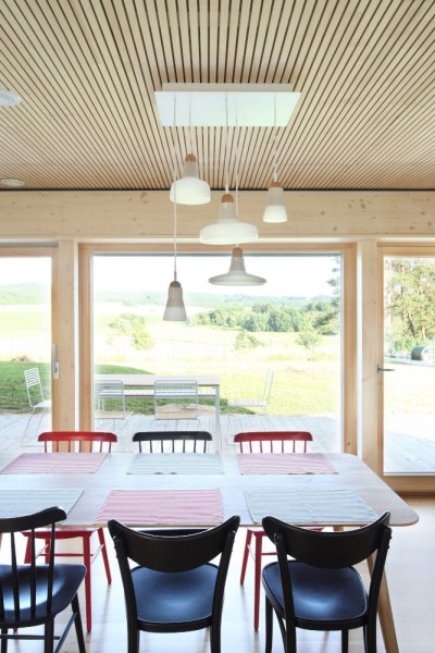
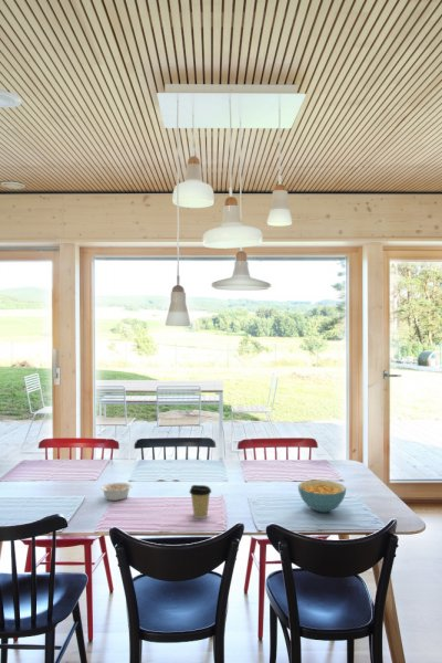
+ cereal bowl [297,478,347,514]
+ coffee cup [188,484,212,519]
+ legume [99,482,133,502]
